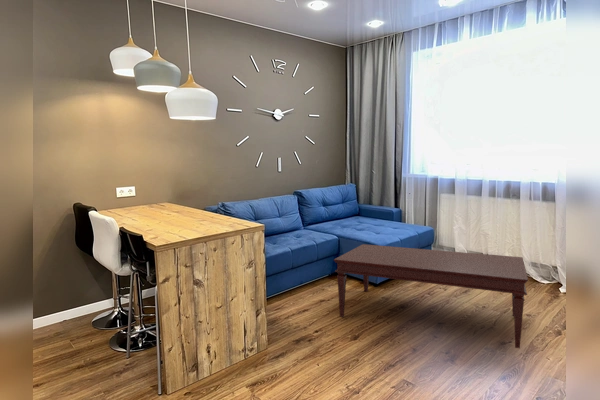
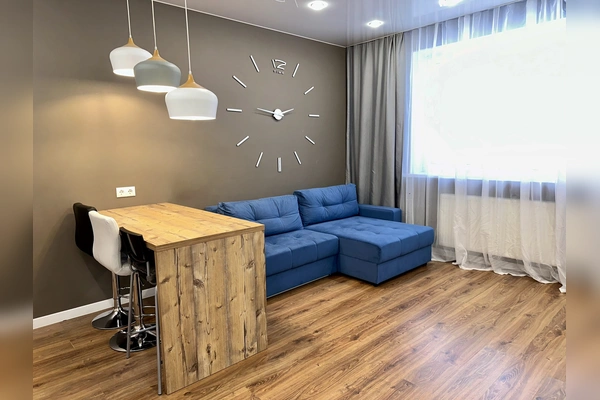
- coffee table [333,243,529,350]
